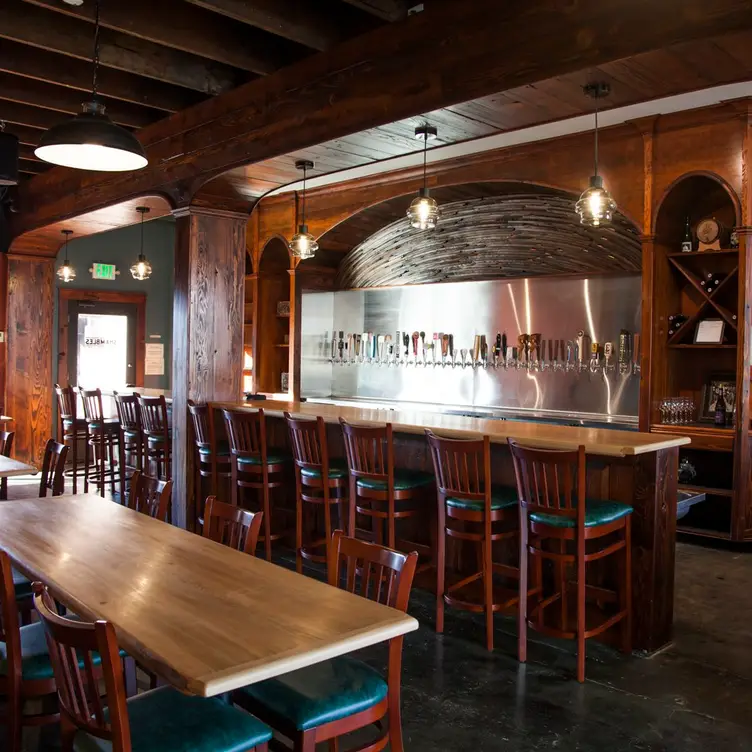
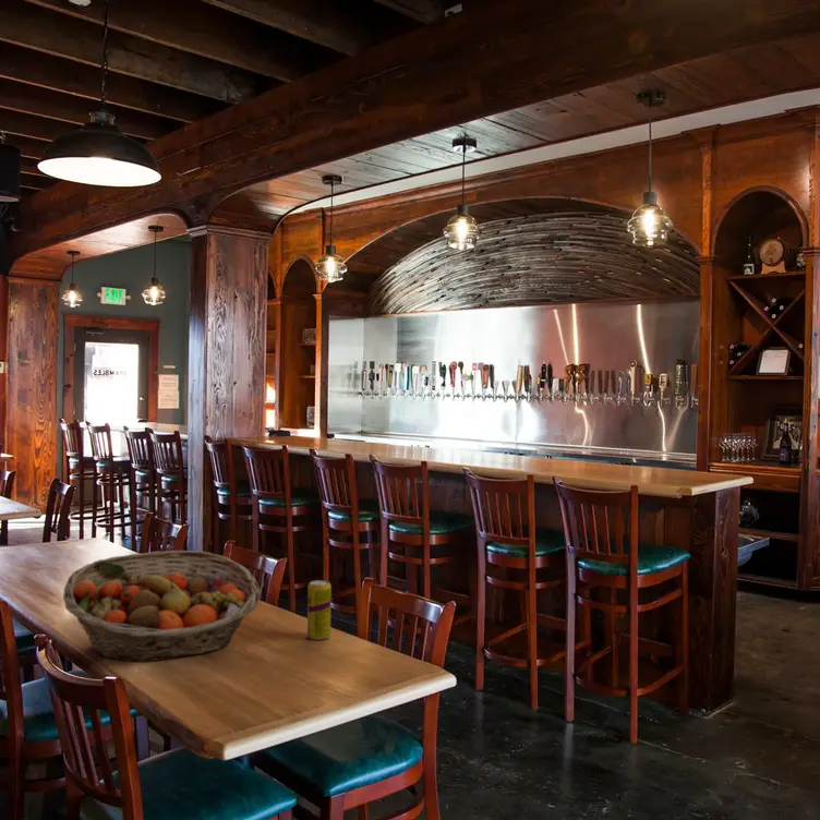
+ fruit basket [62,550,262,662]
+ beverage can [306,579,333,641]
